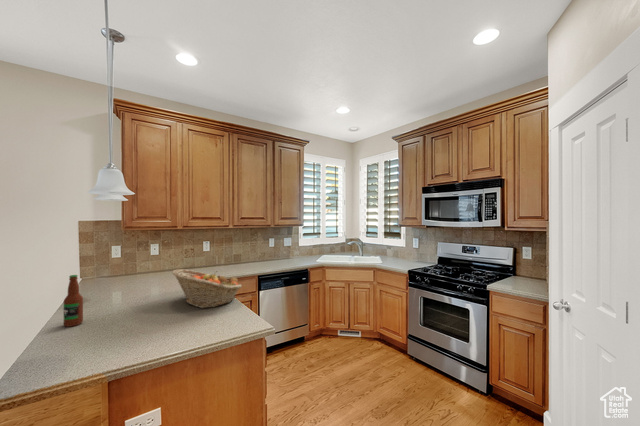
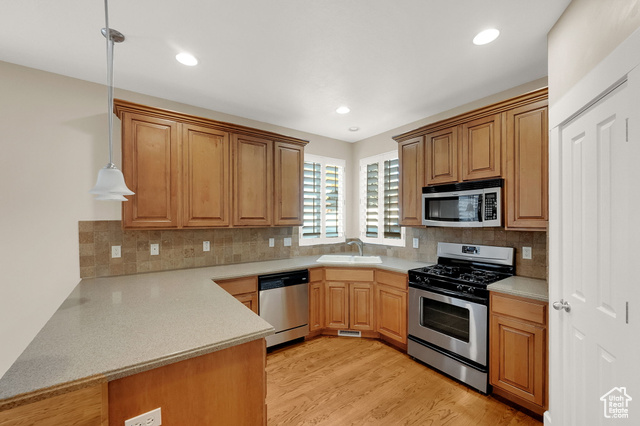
- fruit basket [172,268,243,309]
- bottle [63,274,84,328]
